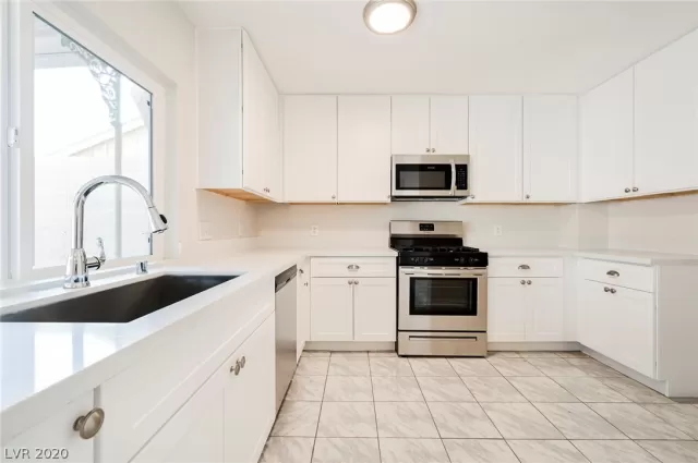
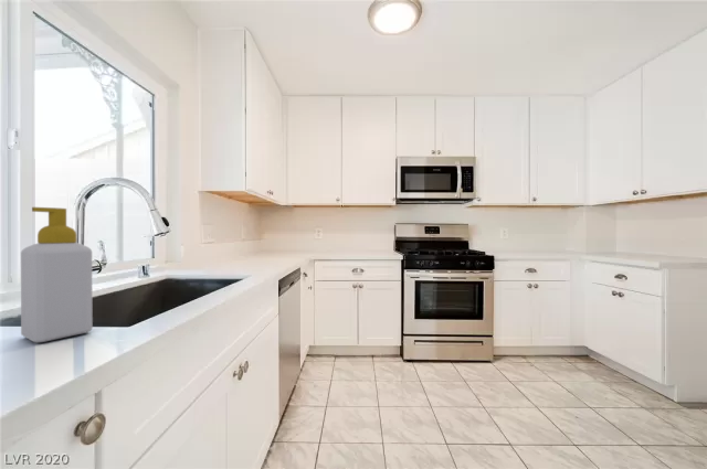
+ soap bottle [20,206,94,343]
